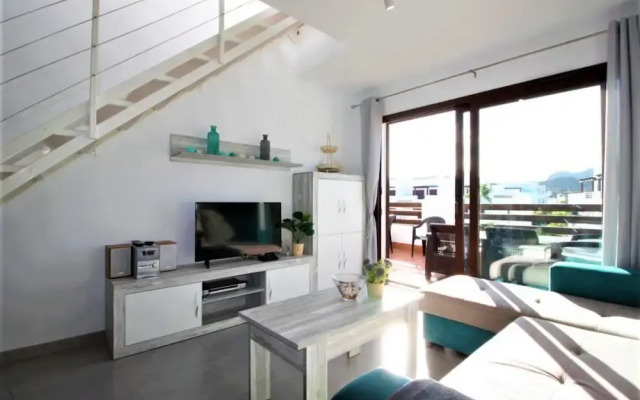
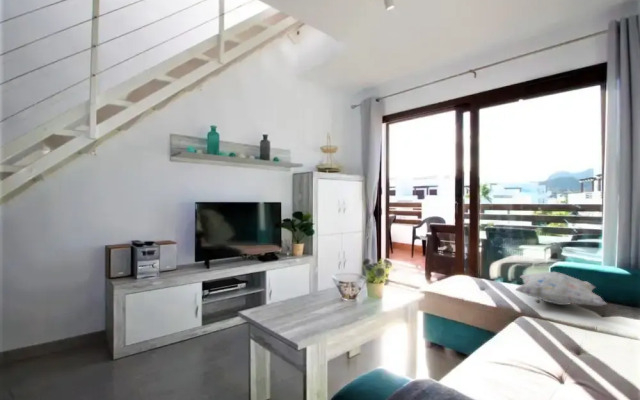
+ decorative pillow [514,271,608,307]
